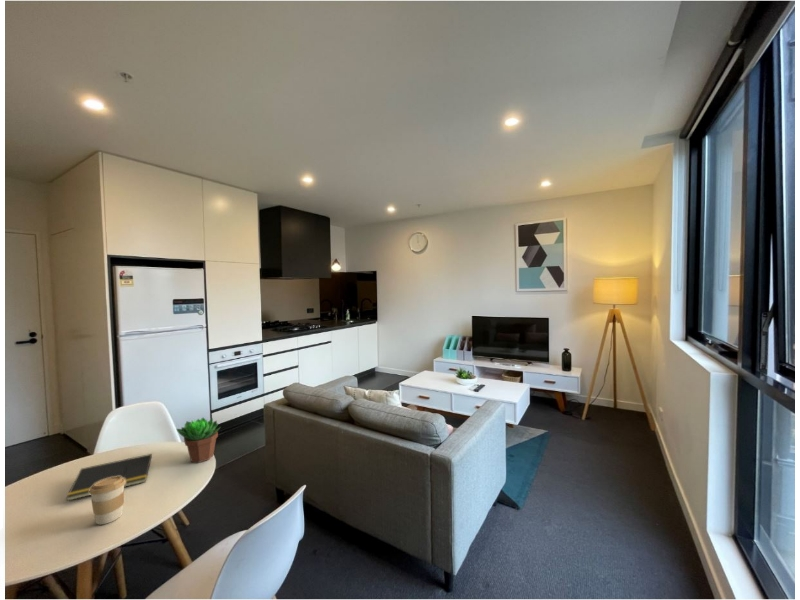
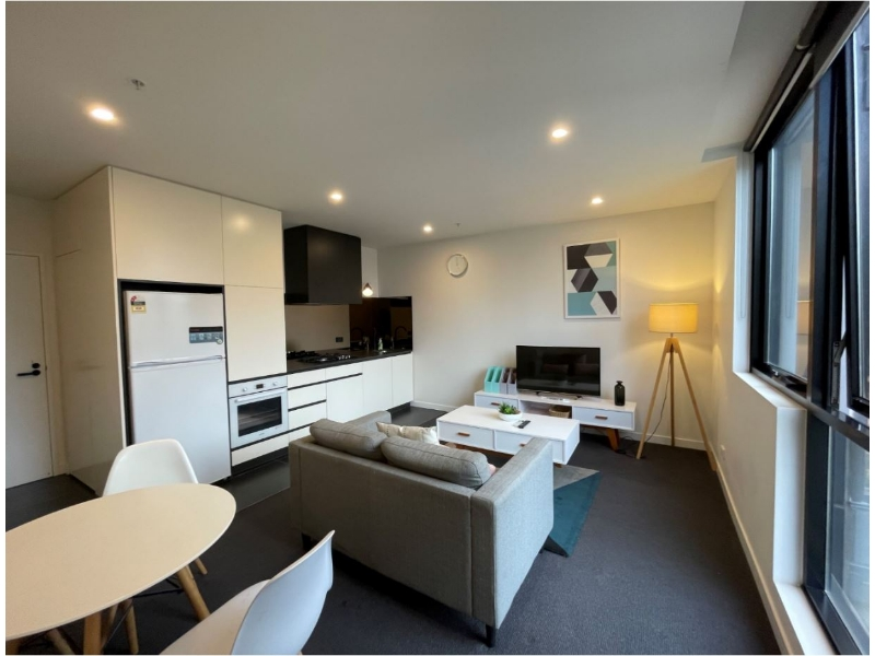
- succulent plant [176,416,221,463]
- coffee cup [89,476,126,525]
- notepad [65,453,153,502]
